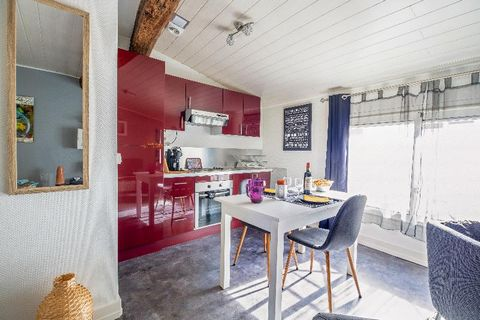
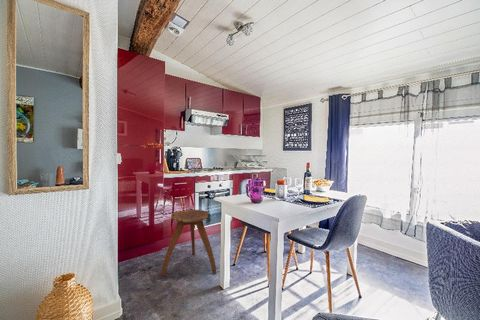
+ stool [160,209,217,277]
